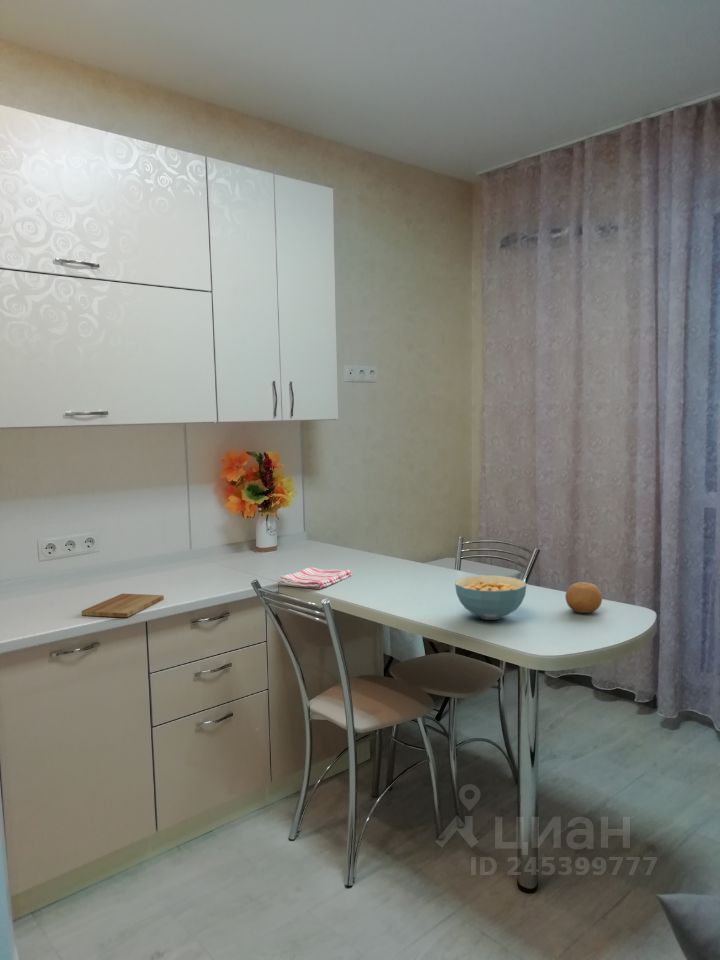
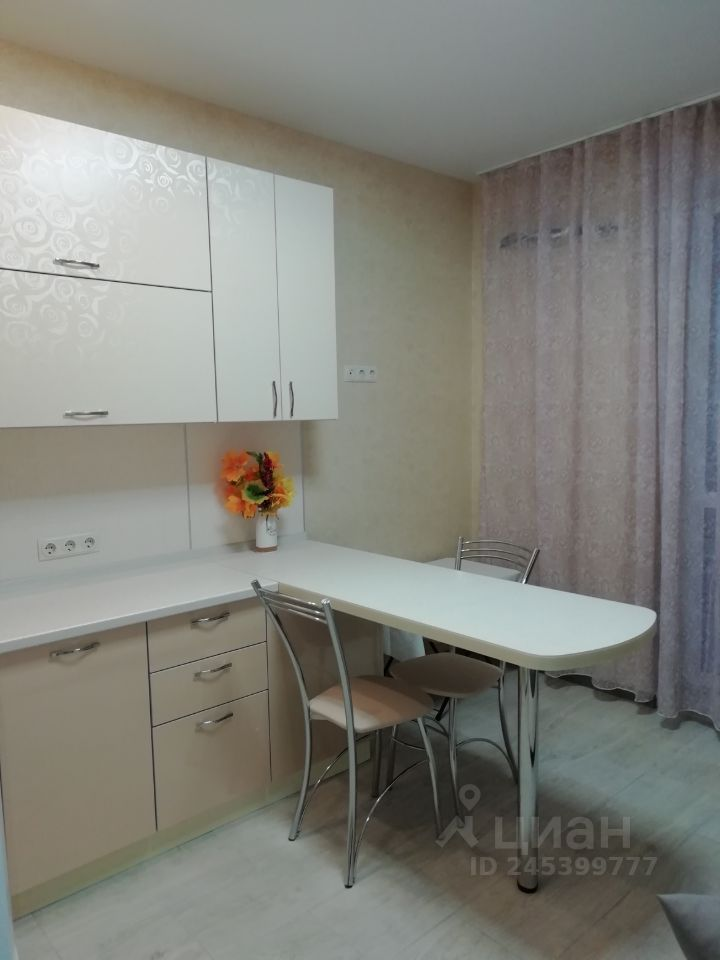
- cutting board [81,593,165,618]
- dish towel [278,567,353,590]
- fruit [564,581,603,614]
- cereal bowl [454,574,527,621]
